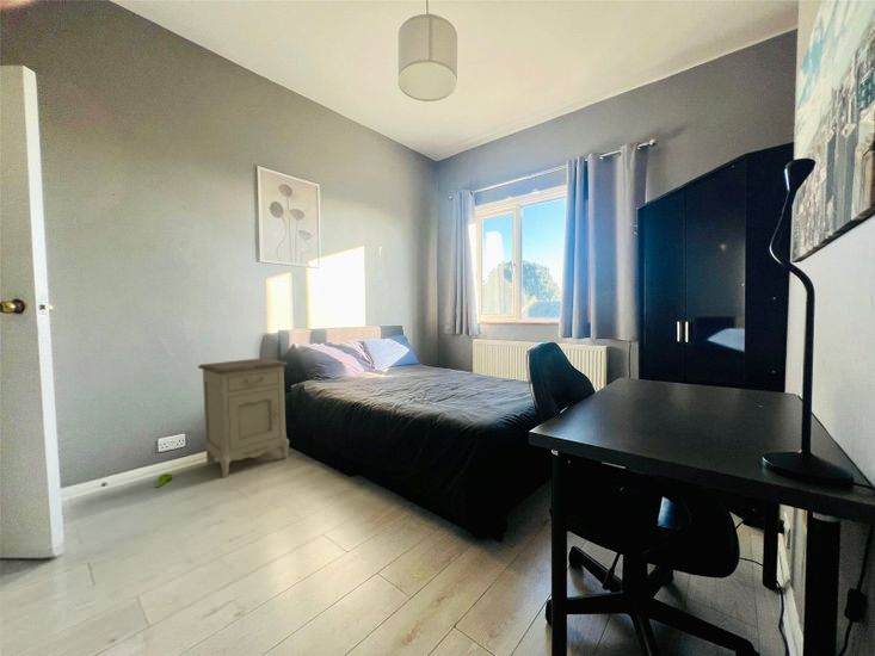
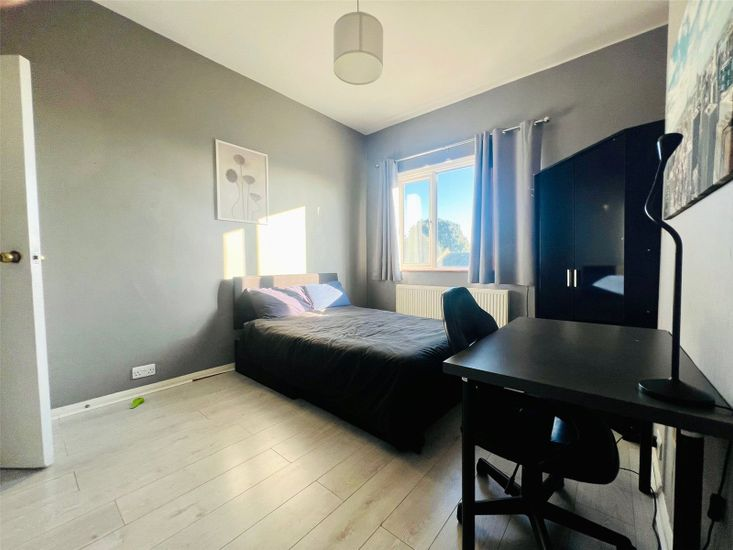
- nightstand [197,357,290,479]
